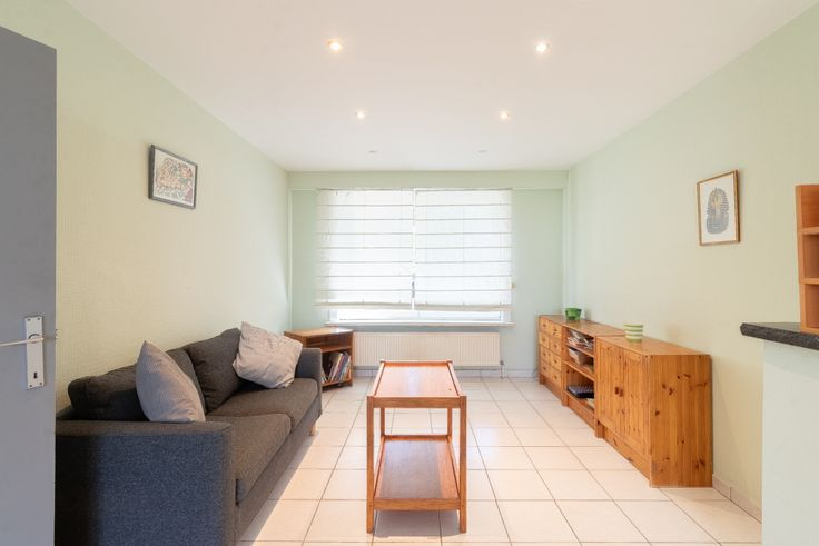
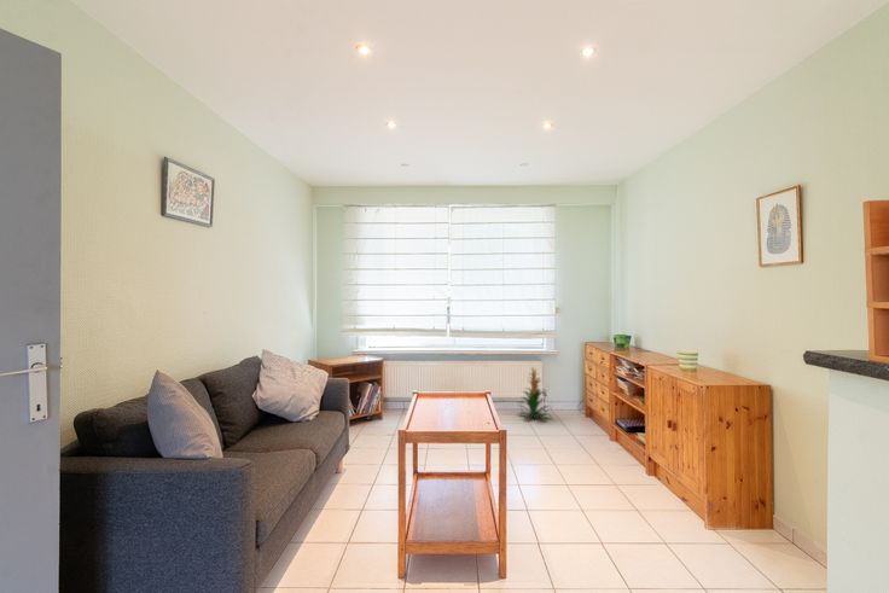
+ indoor plant [516,365,553,422]
